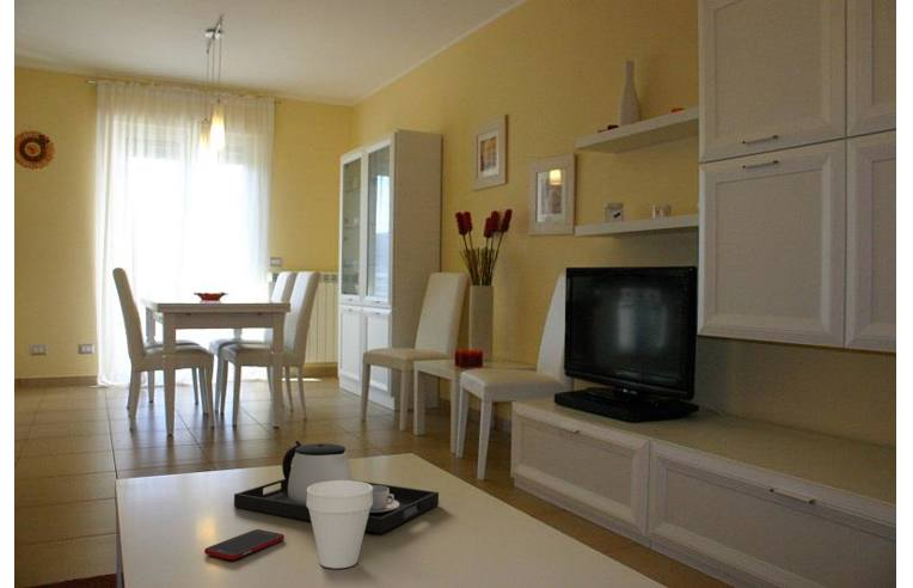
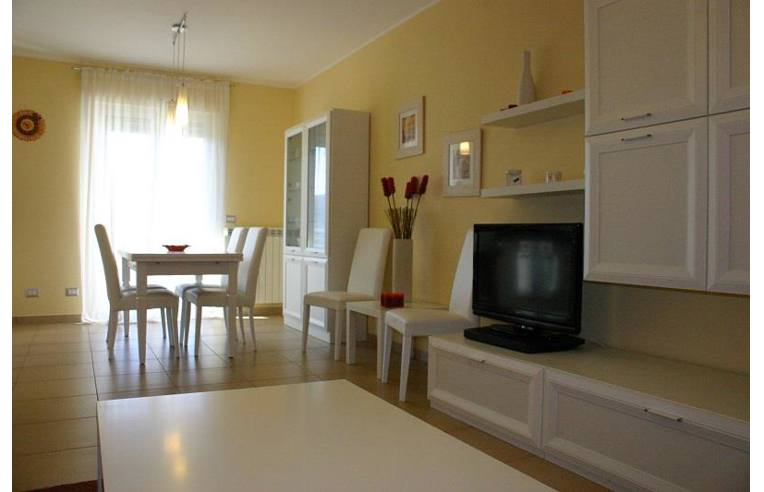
- teapot [233,440,440,534]
- cup [306,479,373,569]
- cell phone [203,528,286,561]
